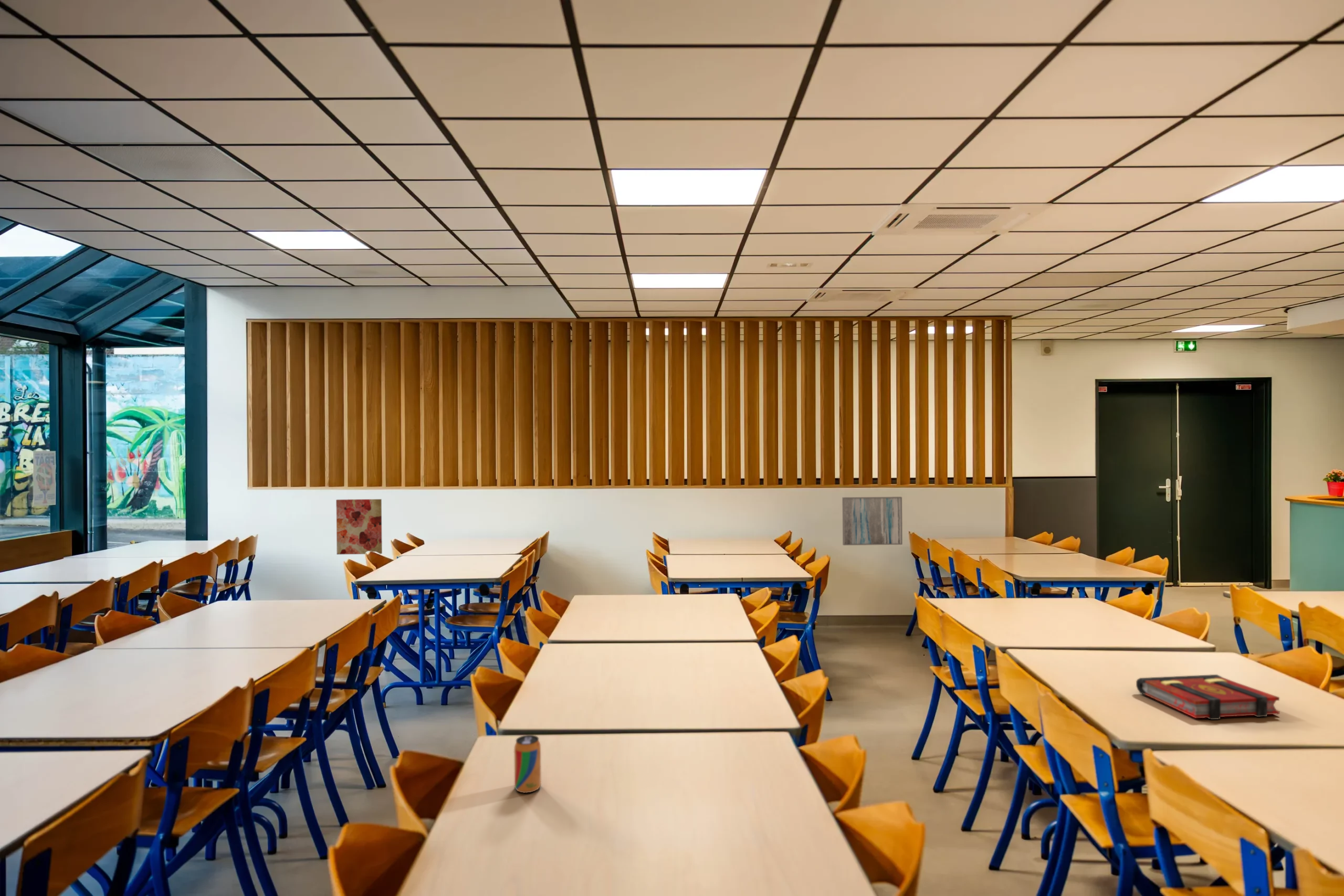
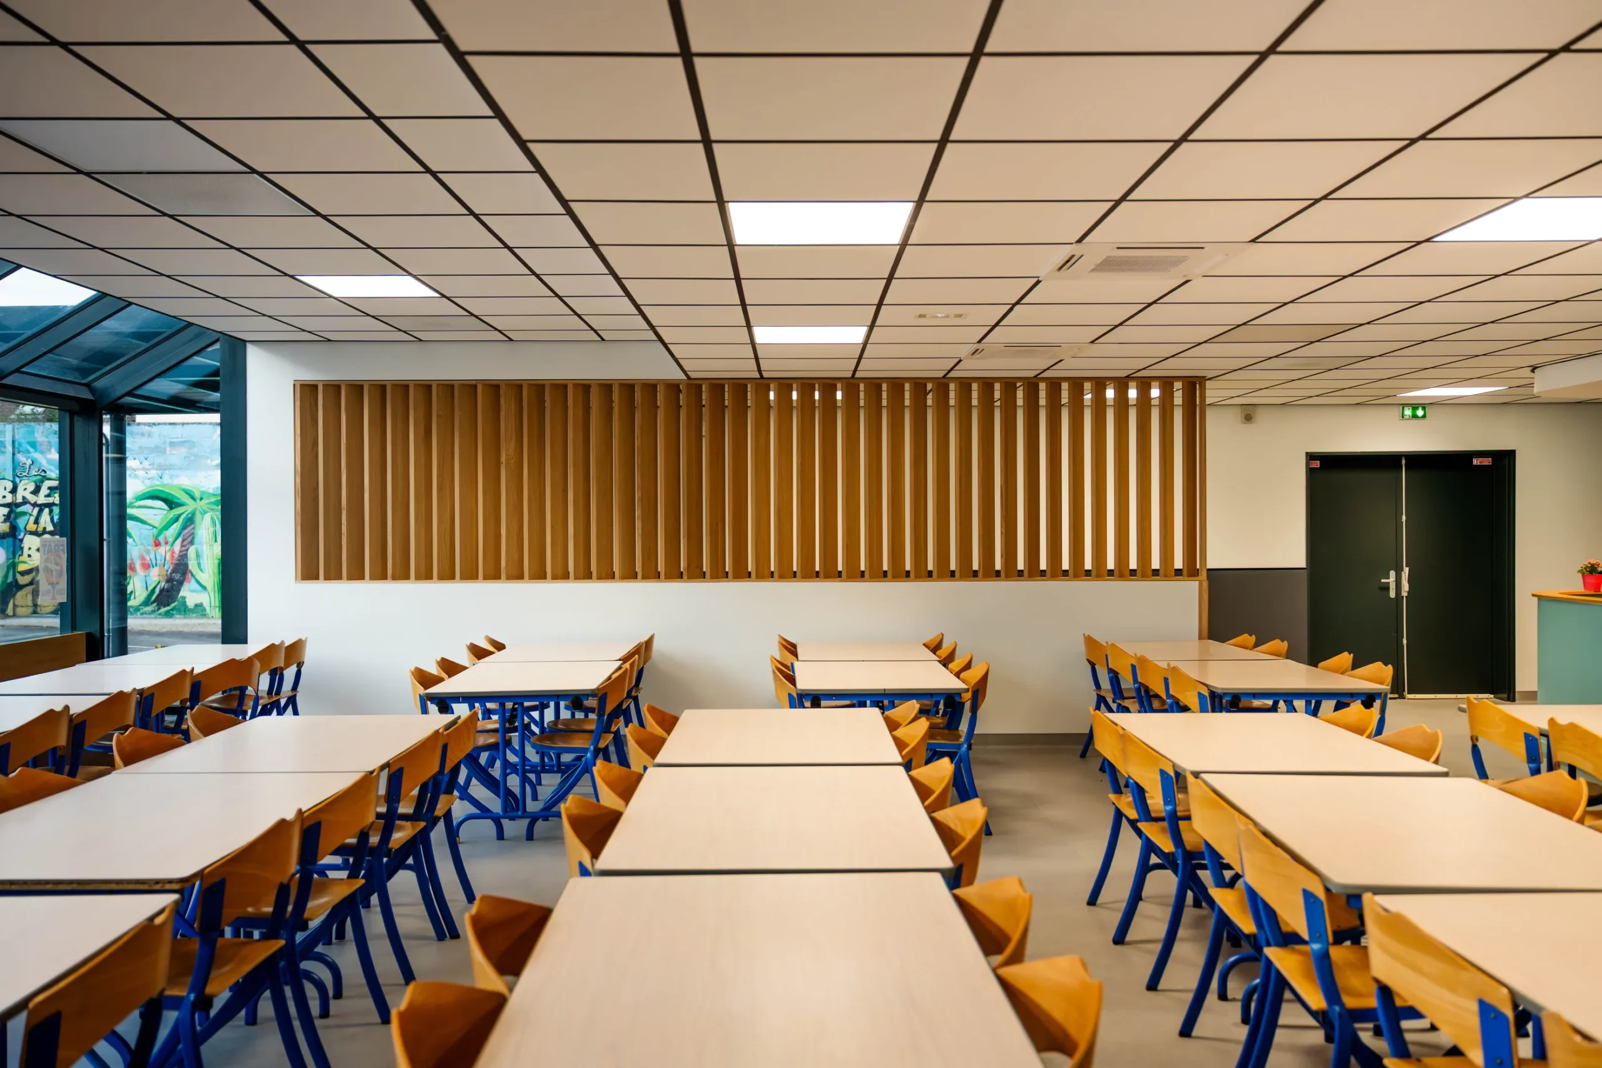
- wall art [335,499,383,555]
- beverage can [513,734,541,794]
- book [1136,674,1280,720]
- wall art [842,496,903,546]
